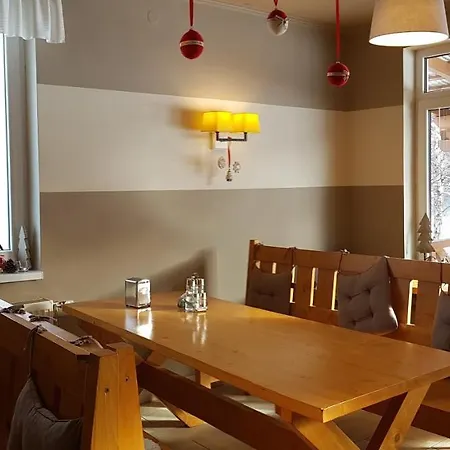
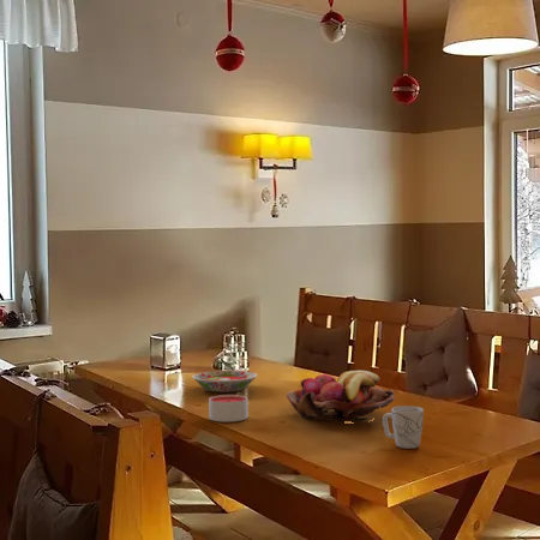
+ mug [382,404,425,450]
+ candle [208,394,250,424]
+ fruit basket [286,370,396,424]
+ bowl [191,368,258,394]
